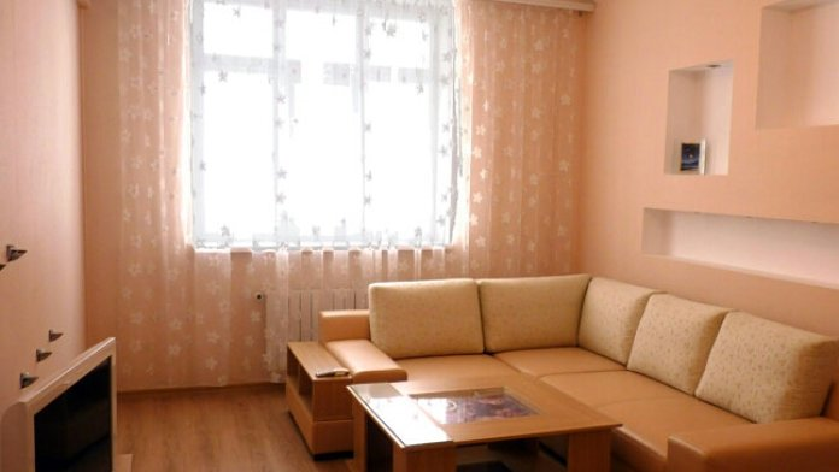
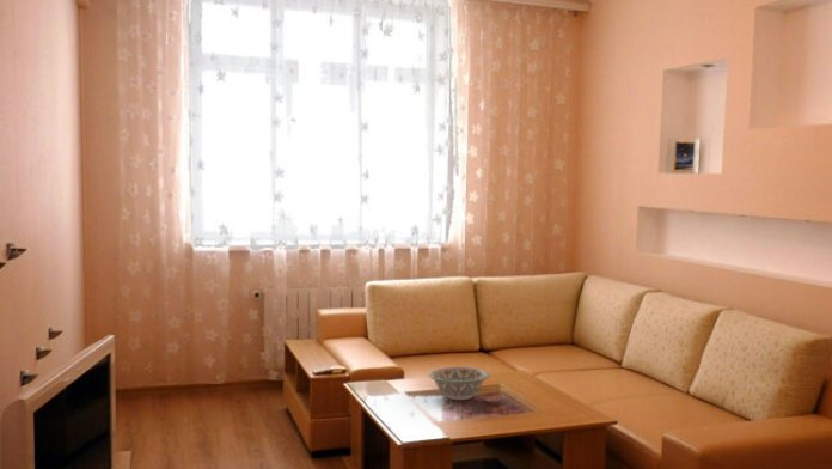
+ decorative bowl [428,365,491,401]
